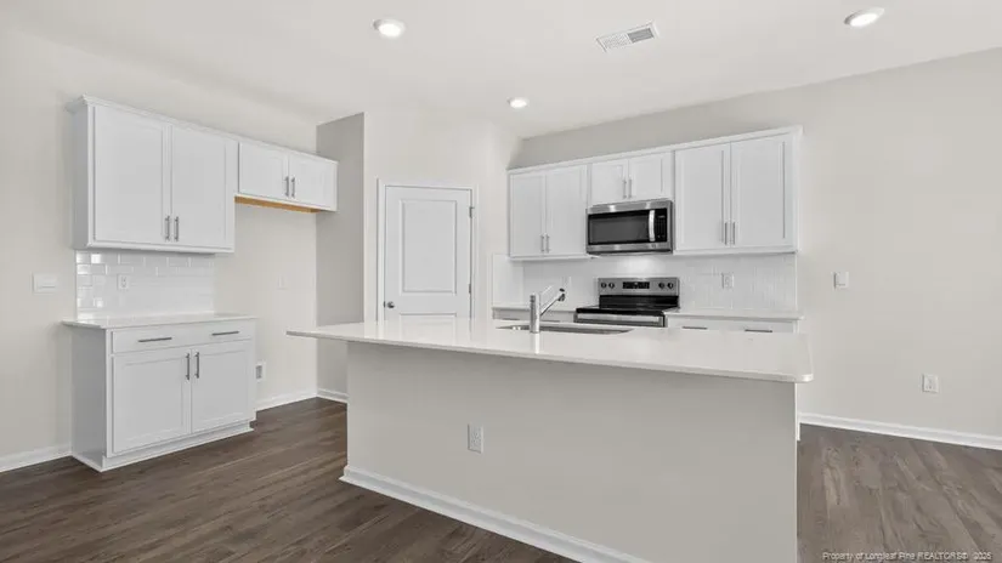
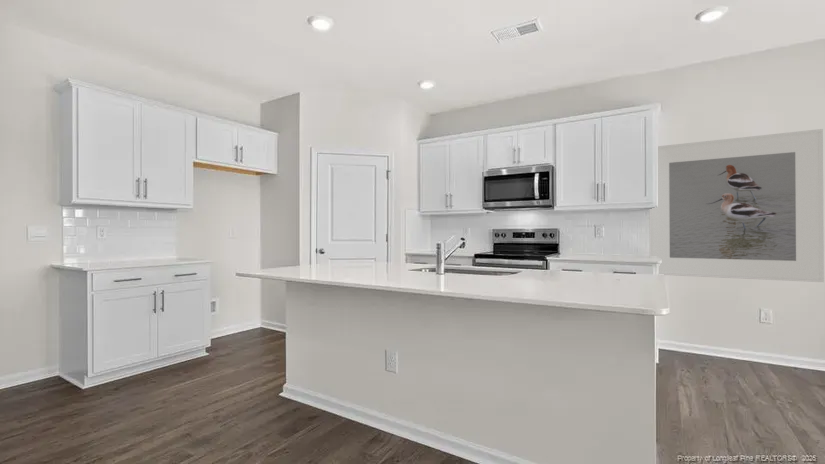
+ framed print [648,128,825,283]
